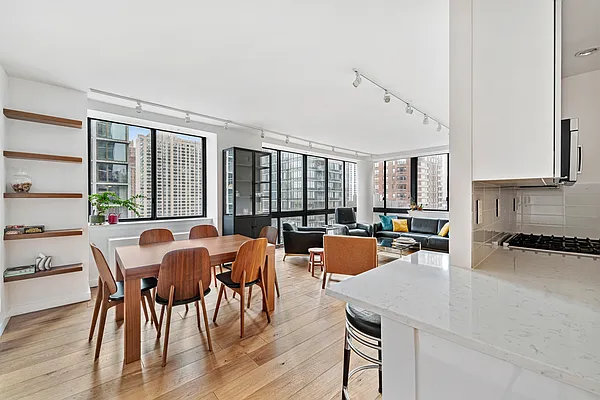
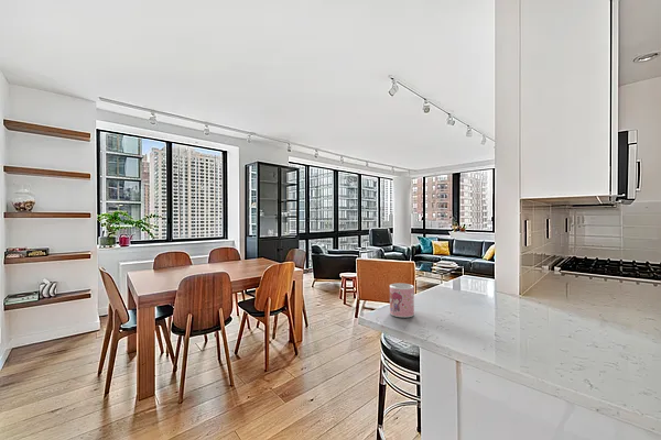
+ mug [389,283,415,319]
